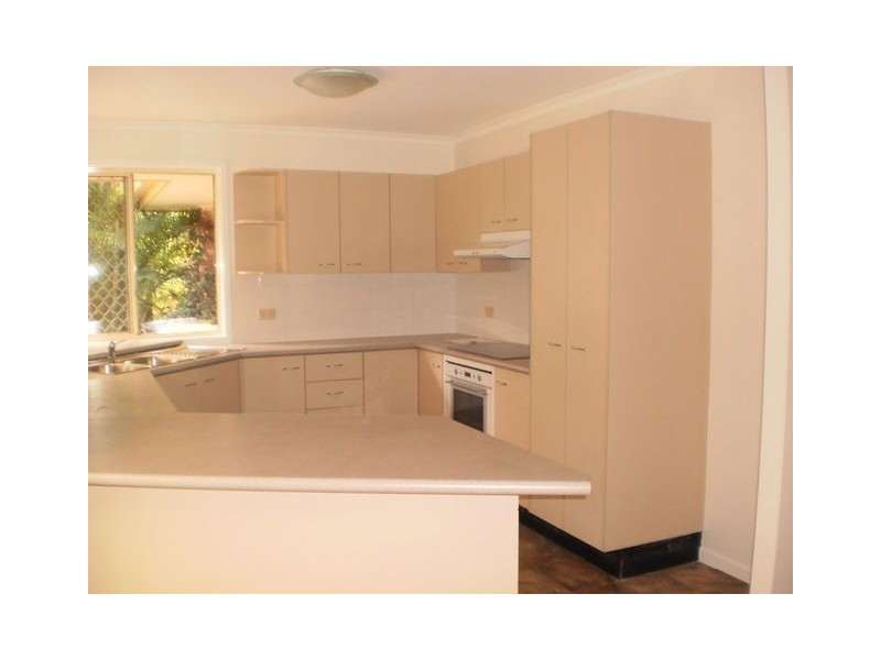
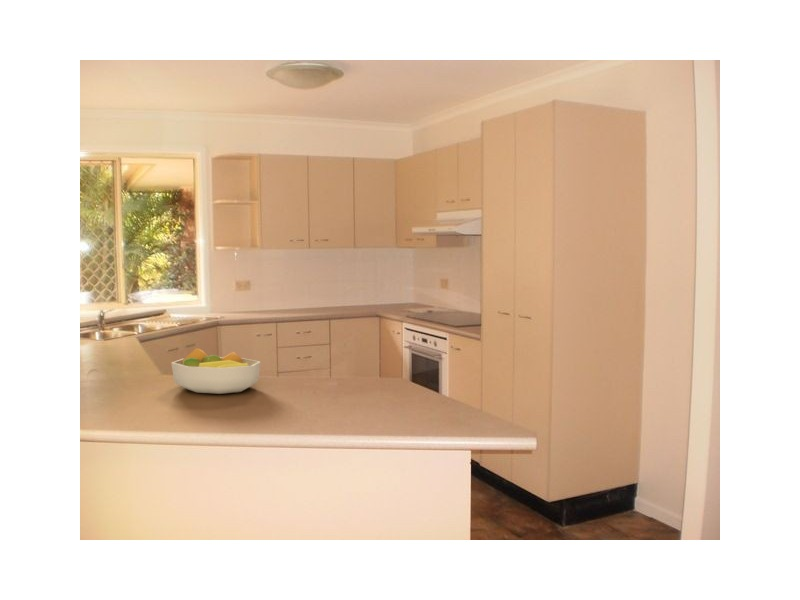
+ fruit bowl [170,347,262,395]
